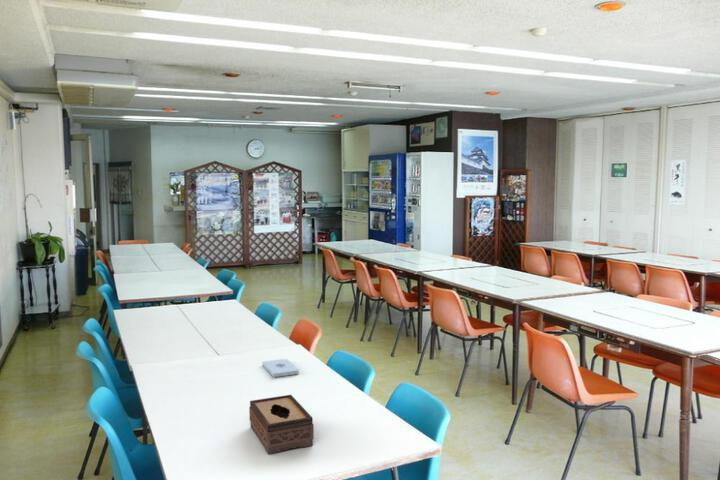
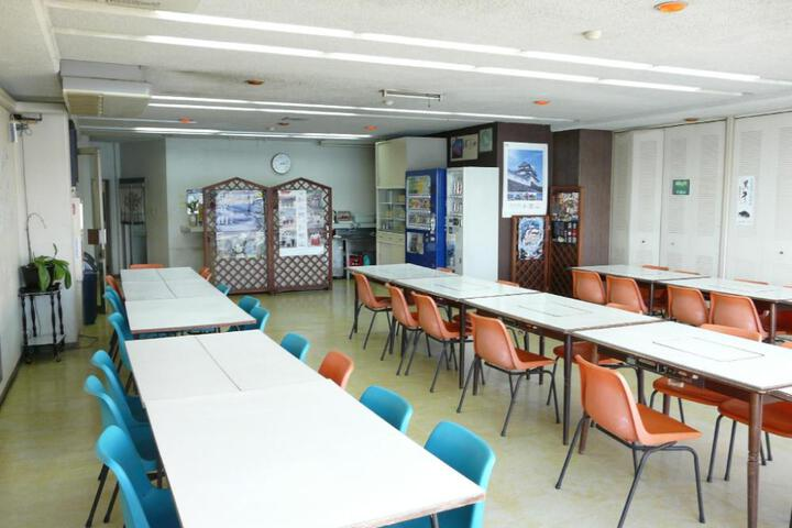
- notepad [261,358,300,378]
- tissue box [248,394,315,455]
